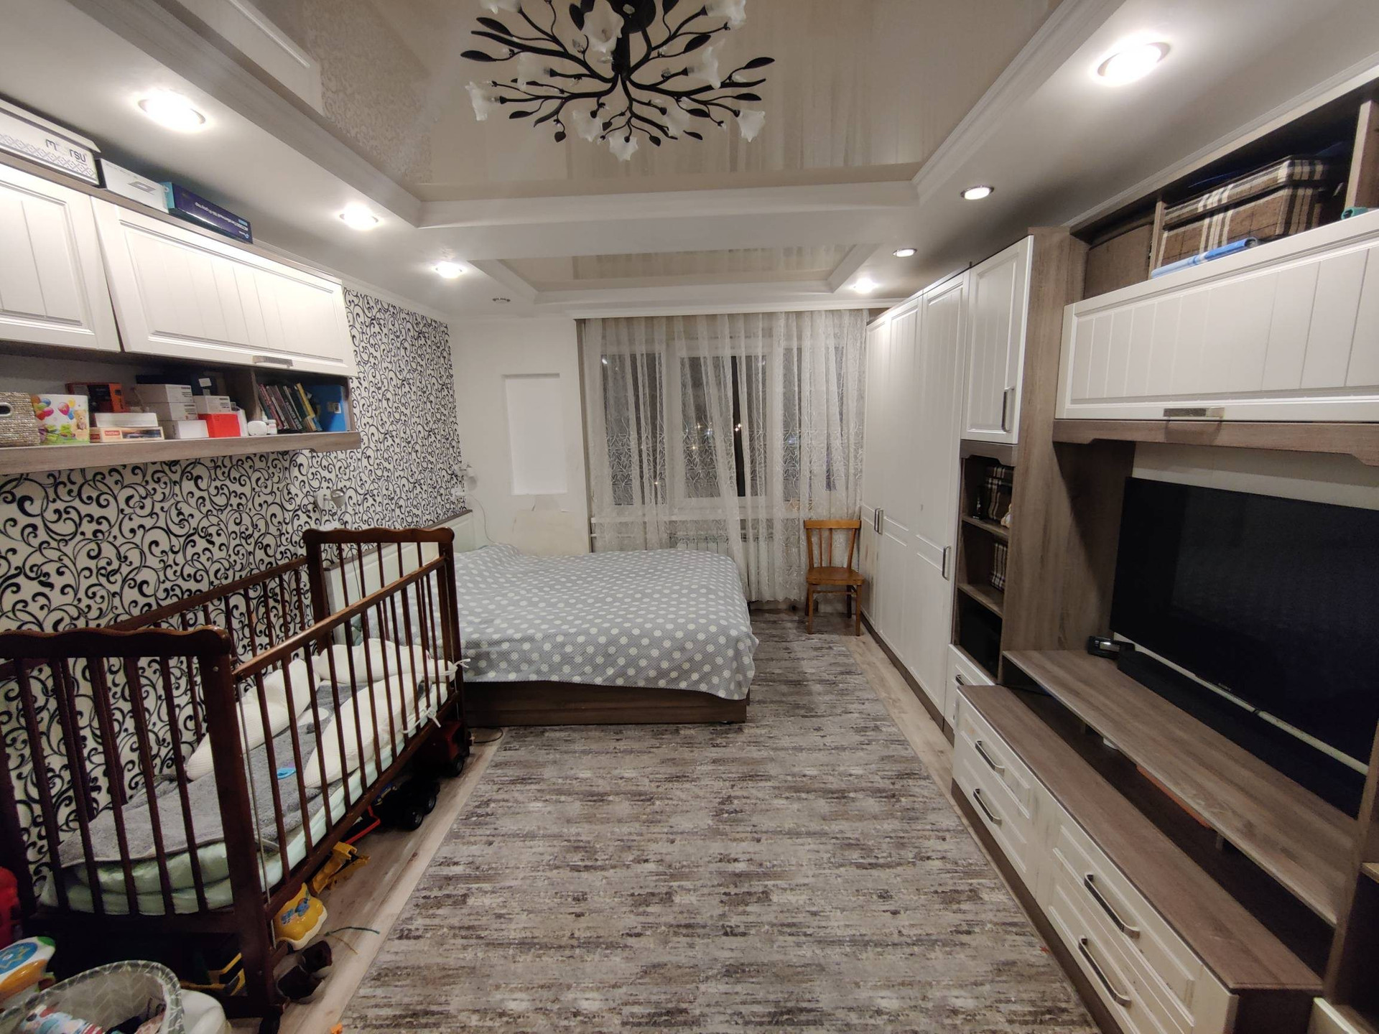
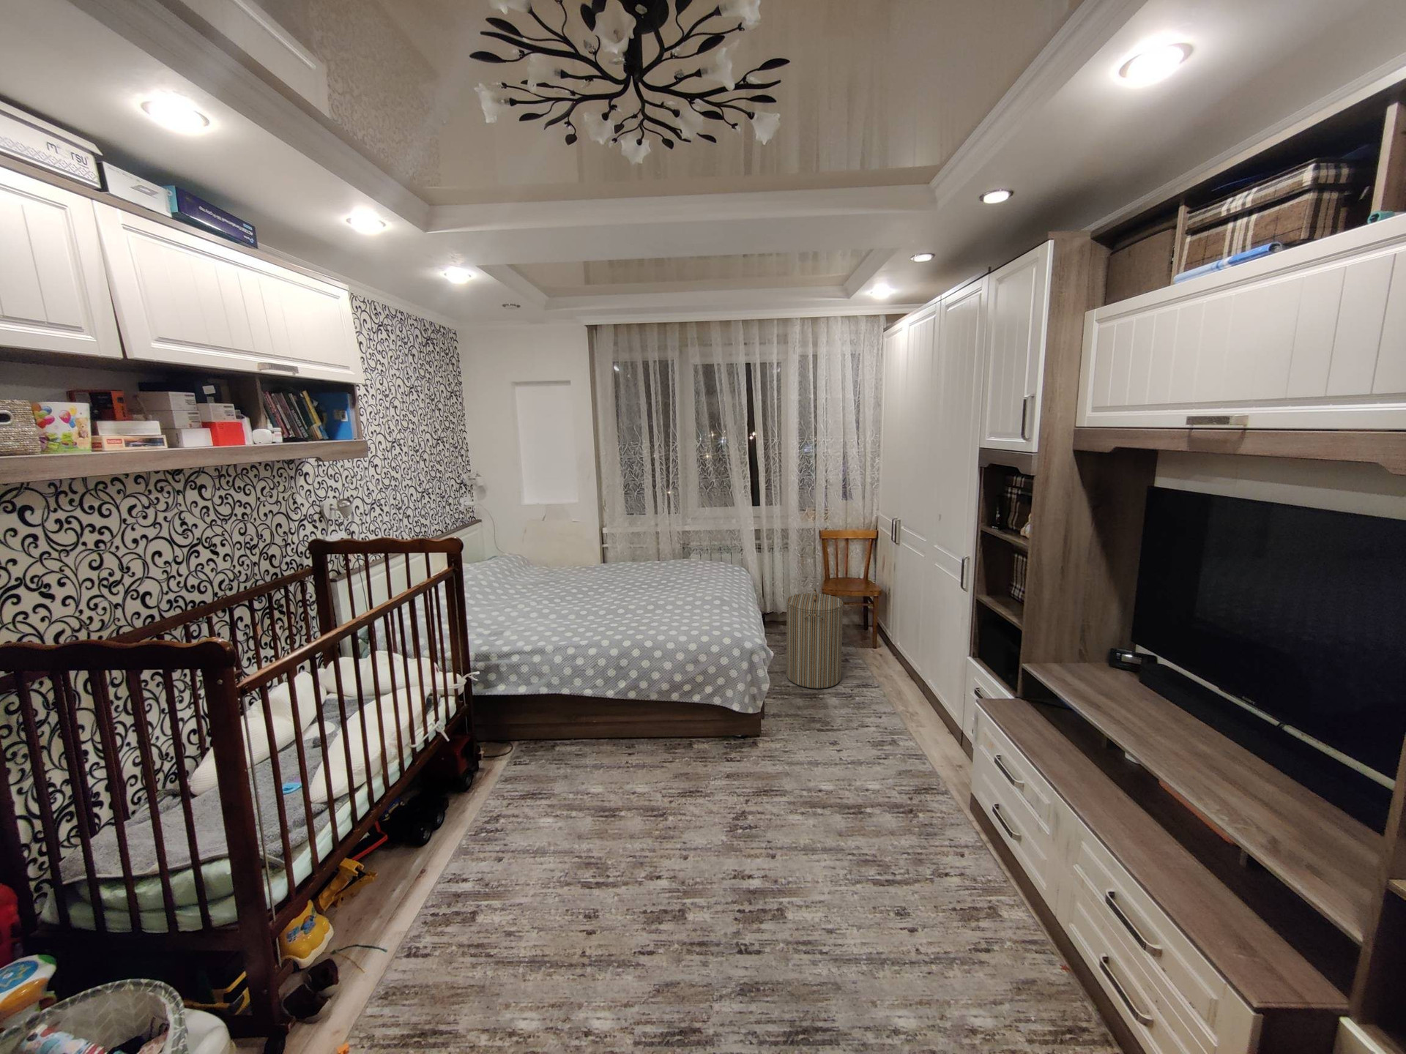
+ laundry hamper [786,587,845,689]
